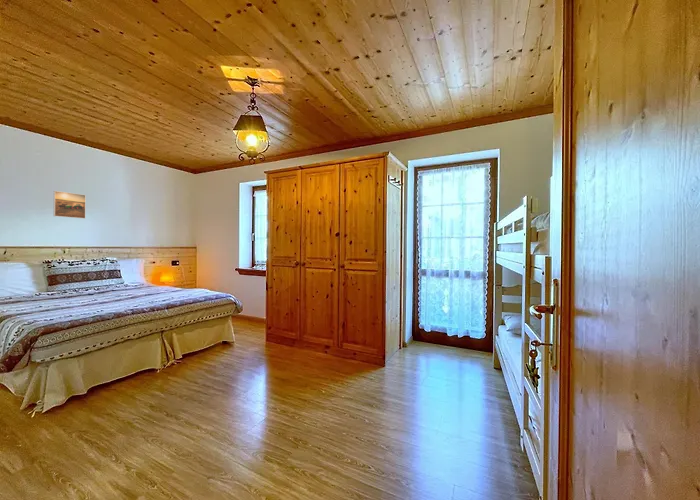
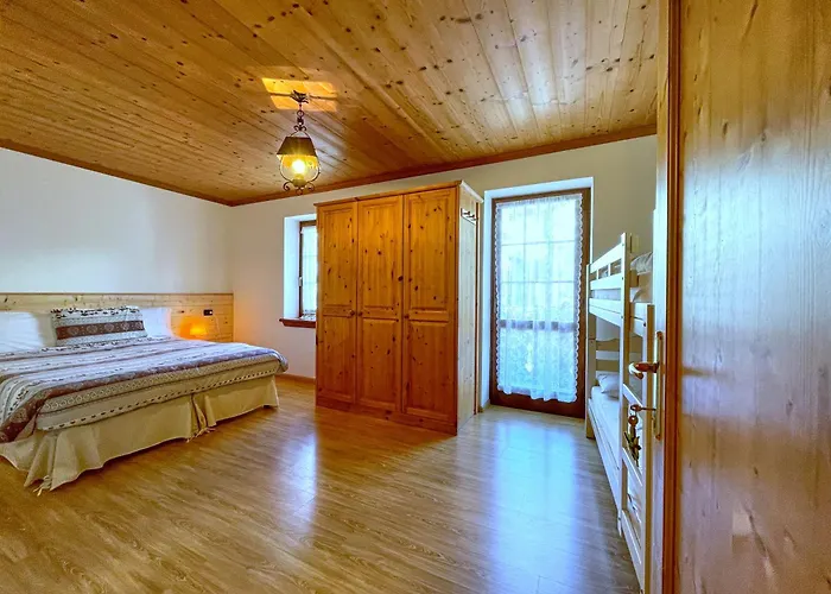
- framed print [52,190,87,219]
